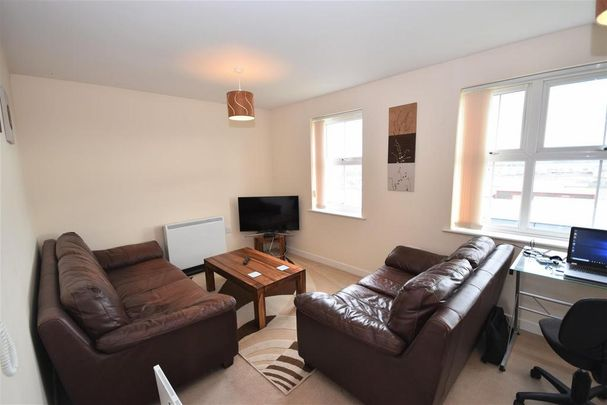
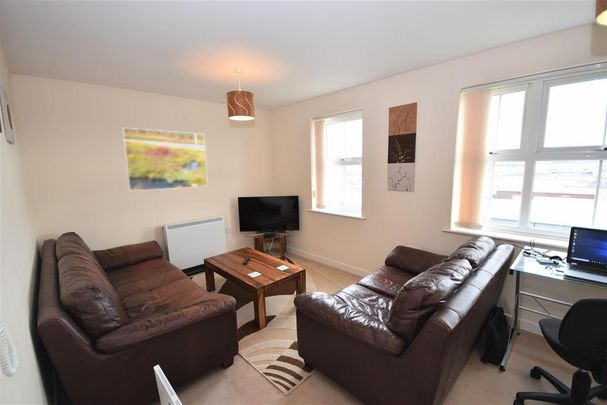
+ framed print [121,127,209,192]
